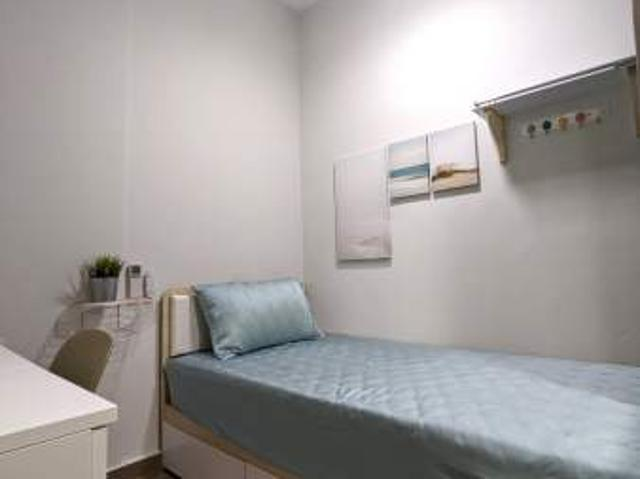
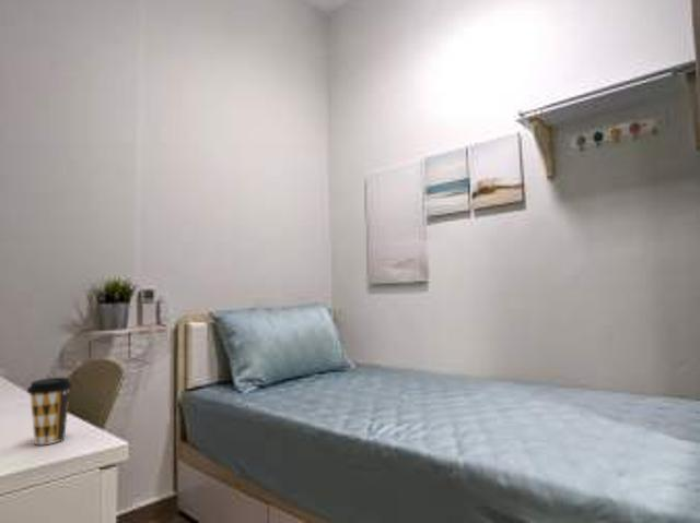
+ coffee cup [26,377,73,445]
